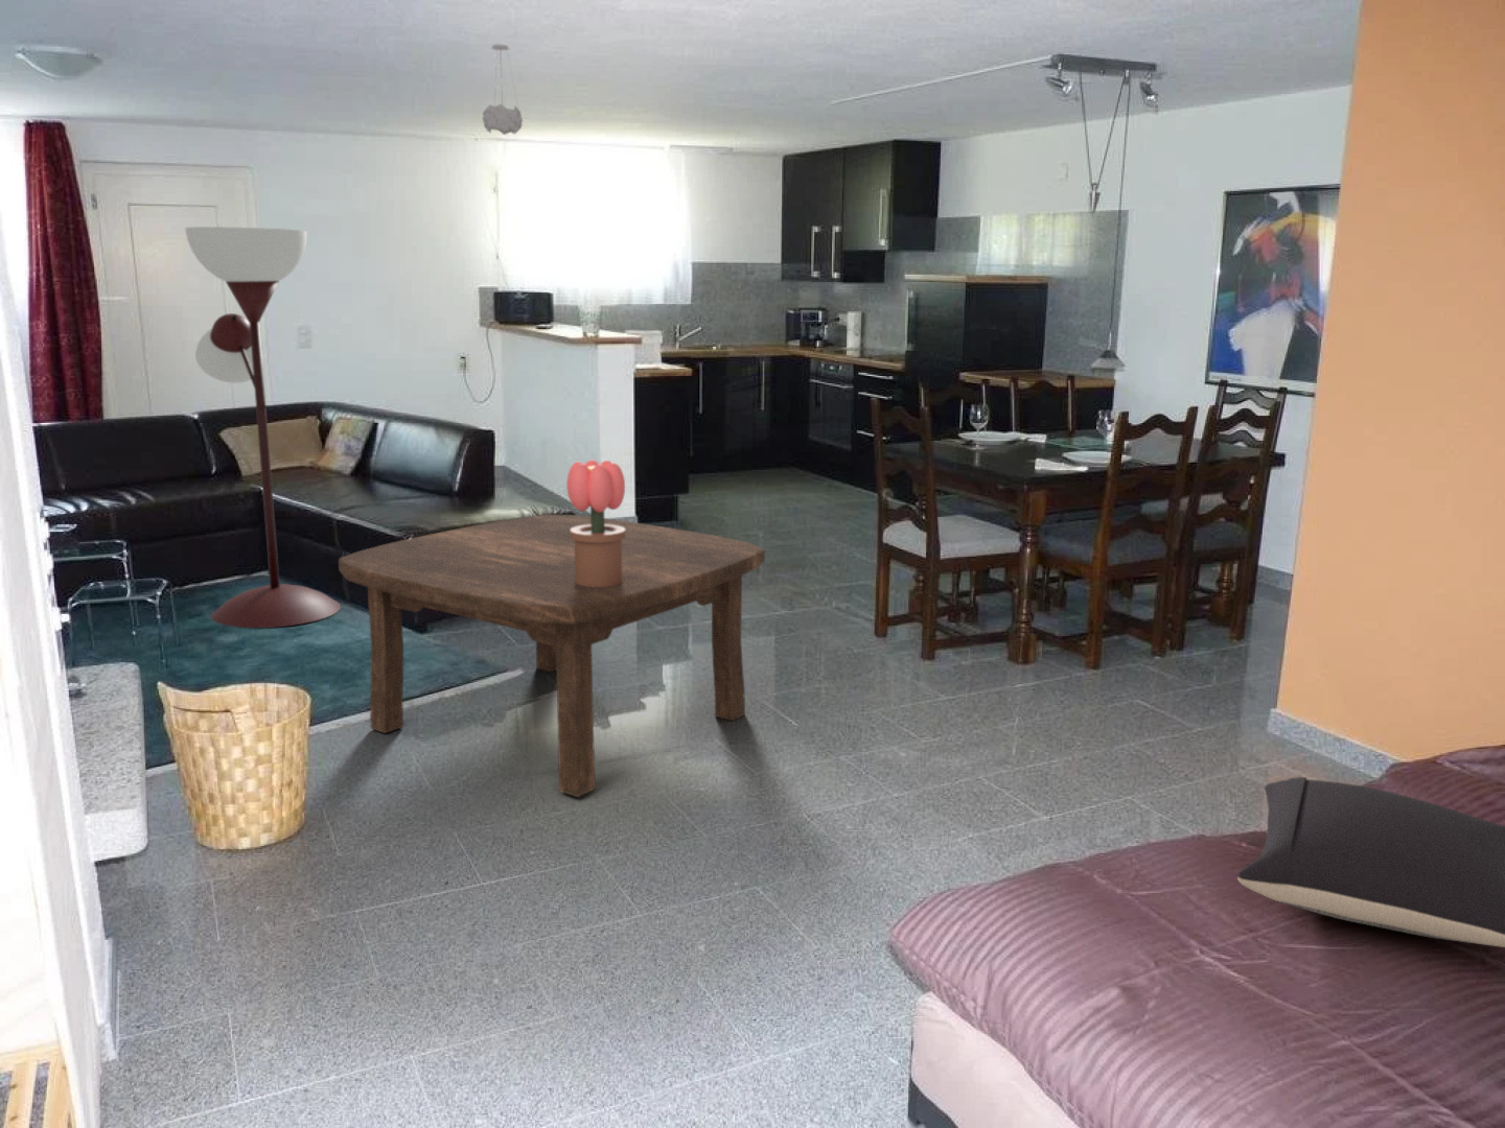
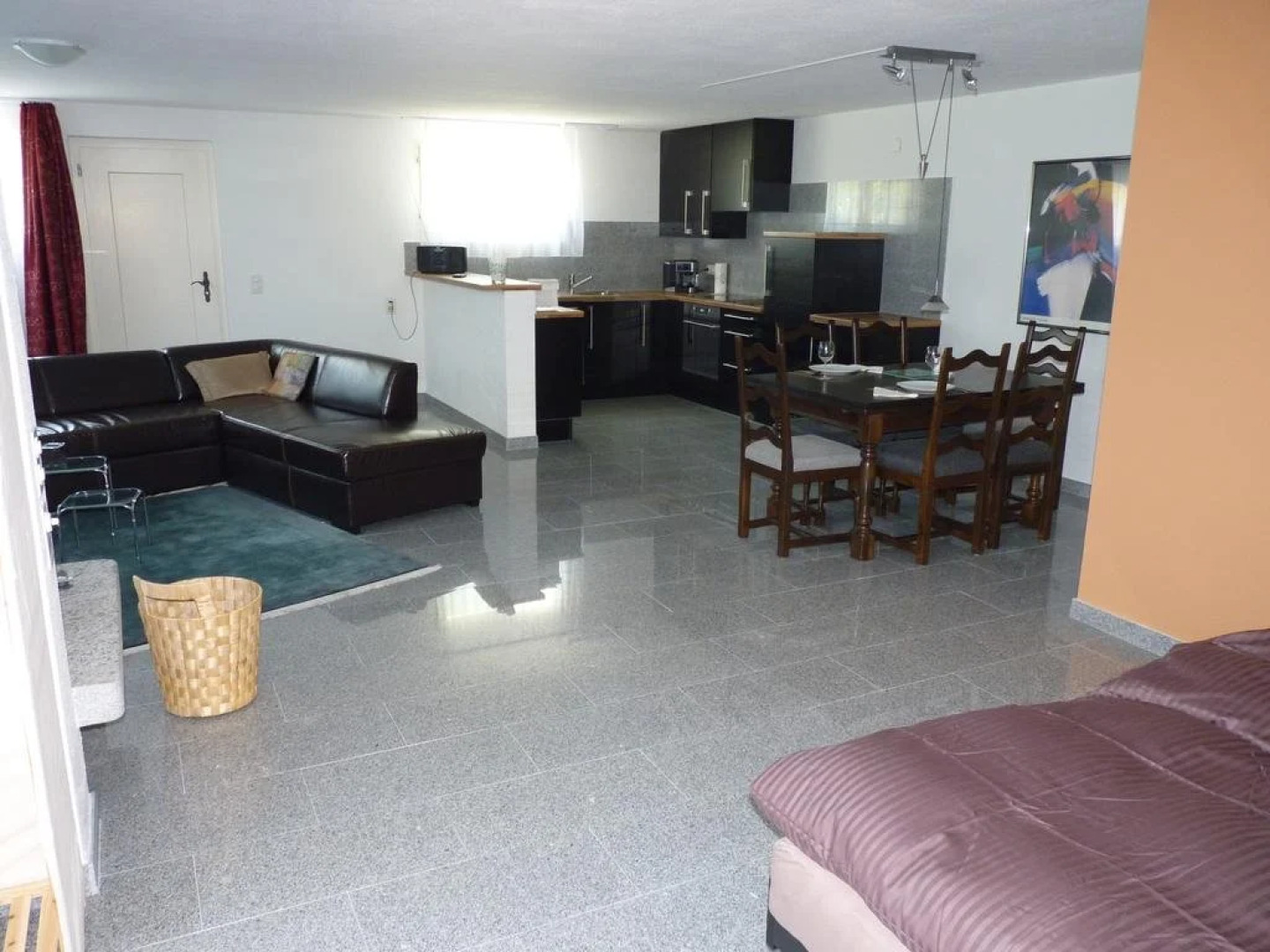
- potted flower [565,459,626,587]
- coffee table [338,513,766,797]
- pillow [1236,776,1505,948]
- pendant light [482,44,524,136]
- floor lamp [184,225,341,629]
